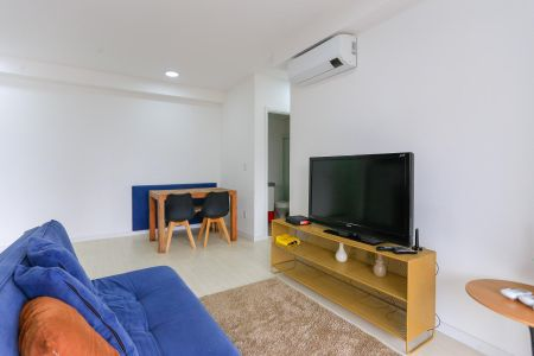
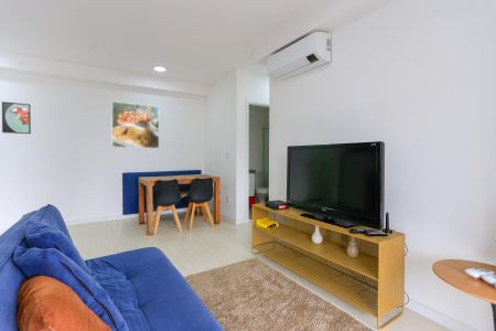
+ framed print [1,100,32,135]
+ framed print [110,100,160,149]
